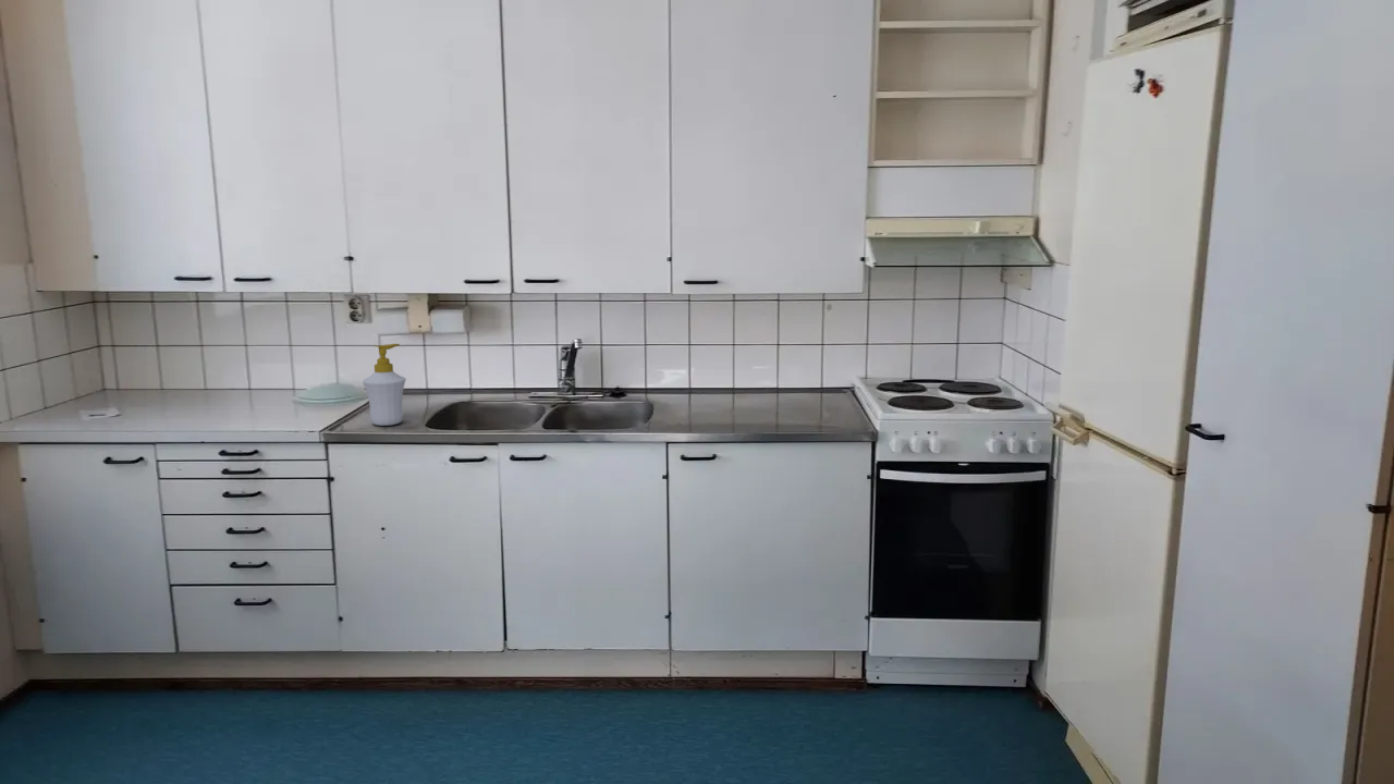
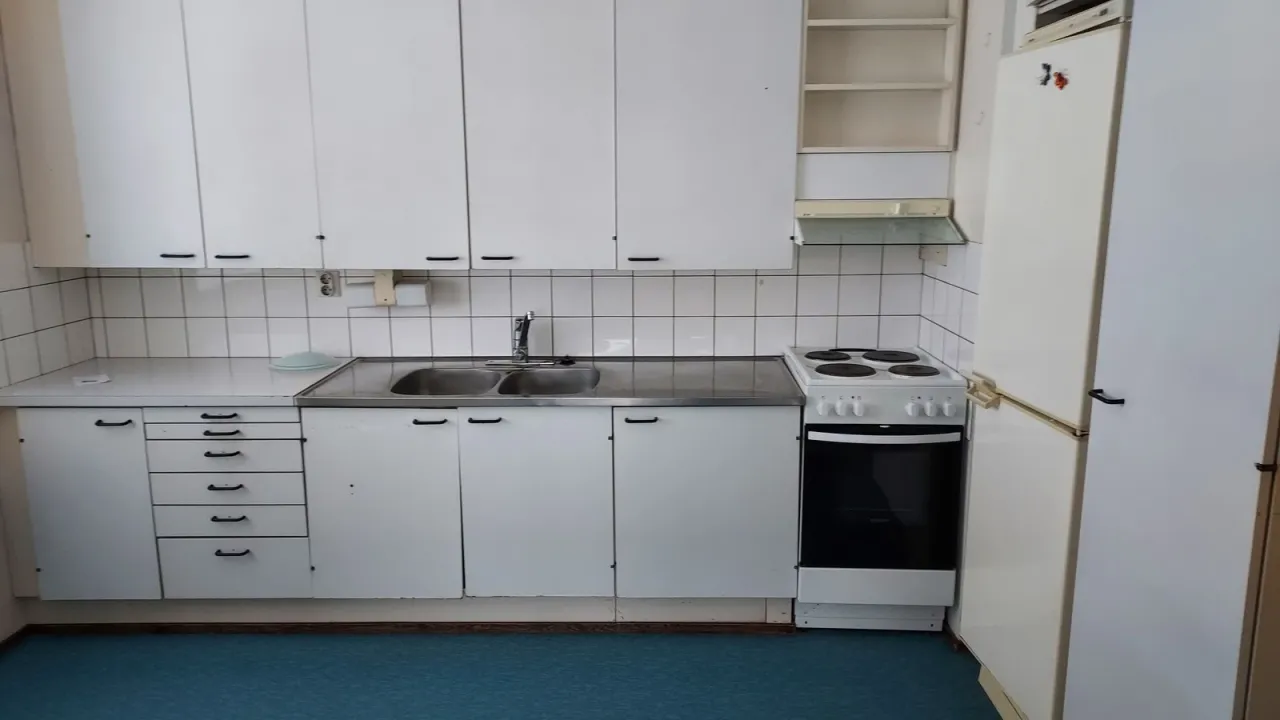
- soap bottle [362,343,407,427]
